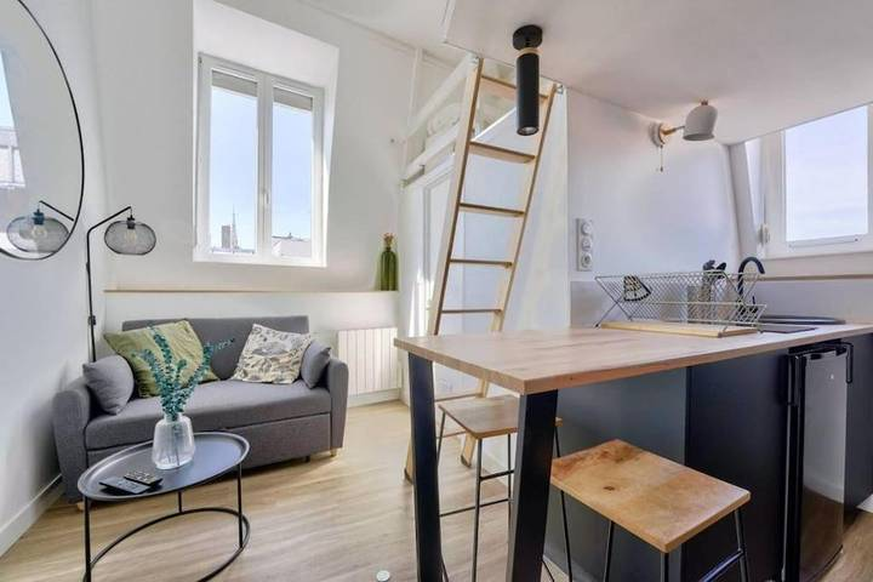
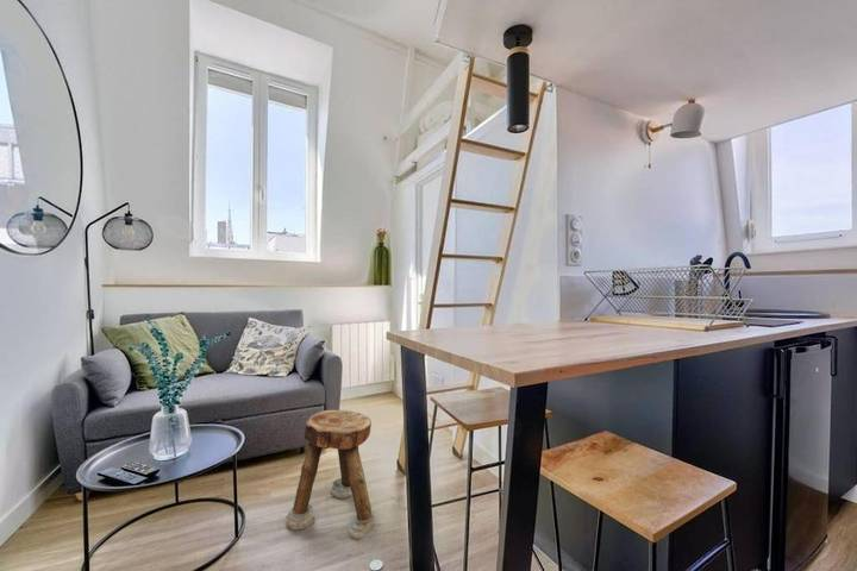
+ stool [284,409,376,541]
